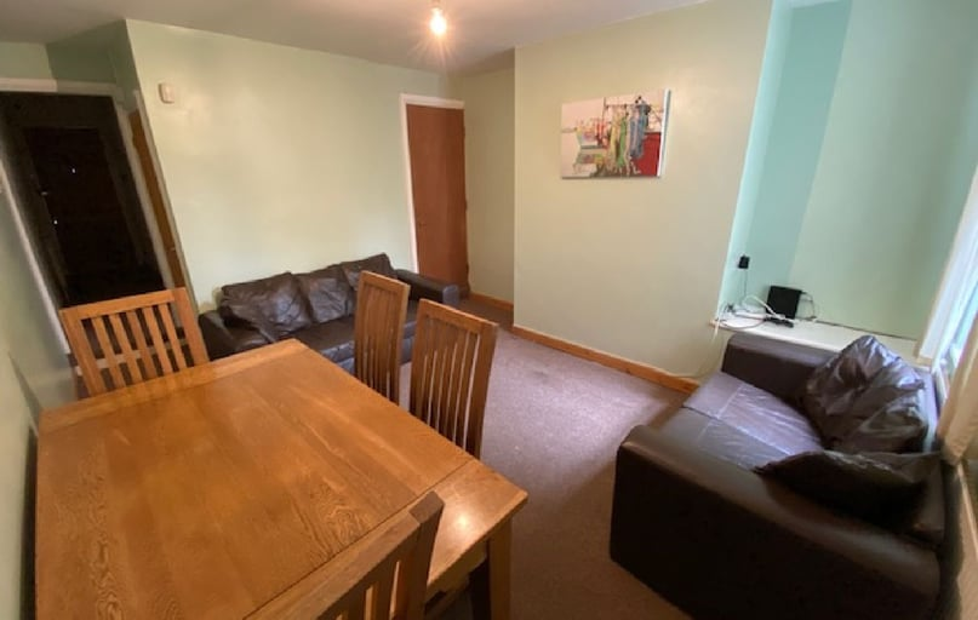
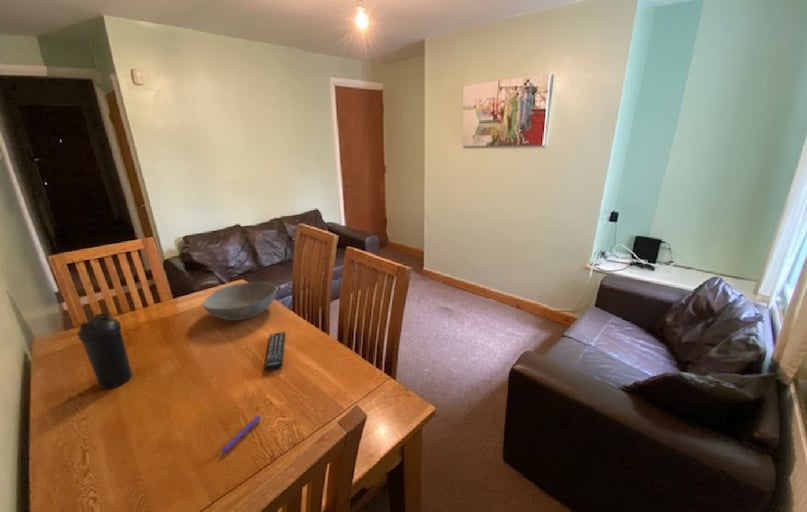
+ remote control [264,331,286,372]
+ bowl [202,281,278,322]
+ pen [218,414,262,456]
+ water bottle [76,312,133,390]
